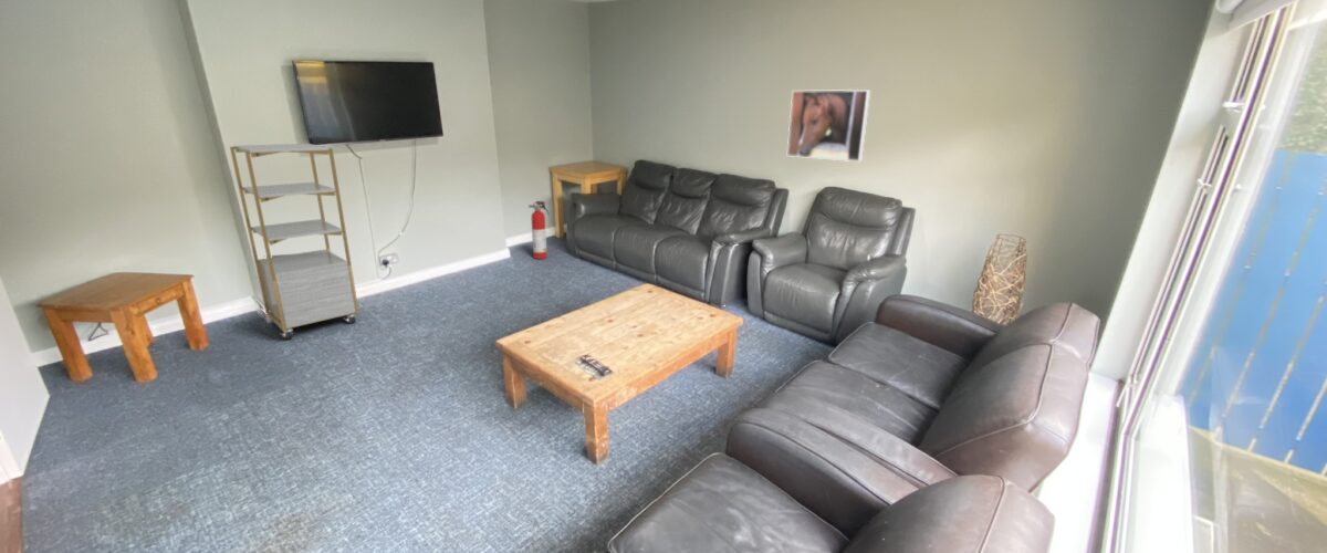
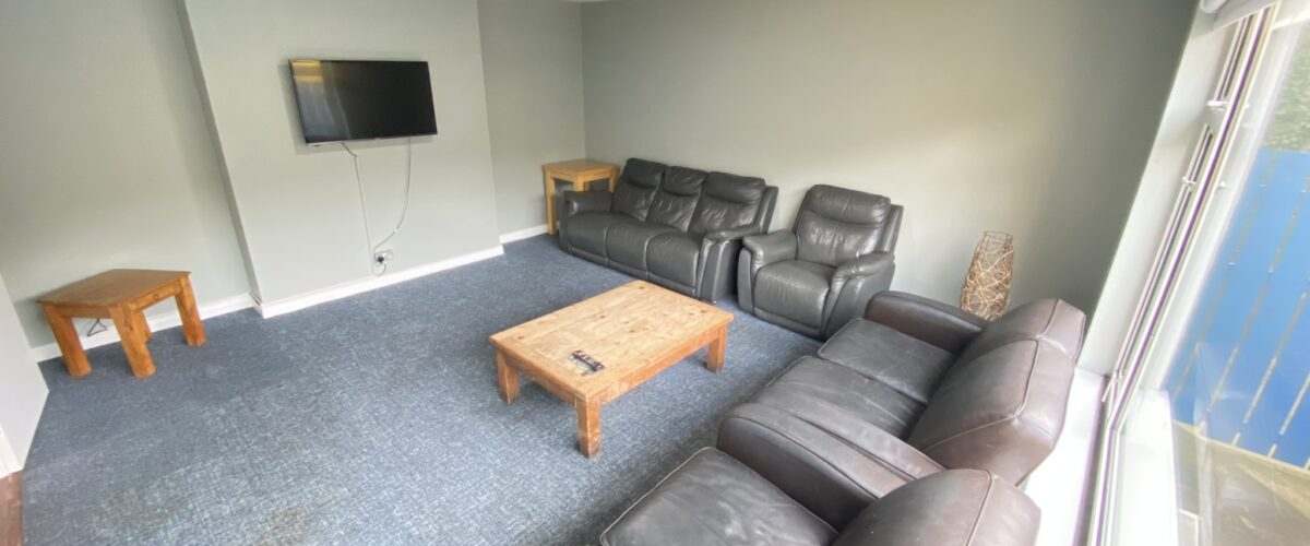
- fire extinguisher [527,200,550,260]
- shelving unit [229,143,361,340]
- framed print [786,88,871,163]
